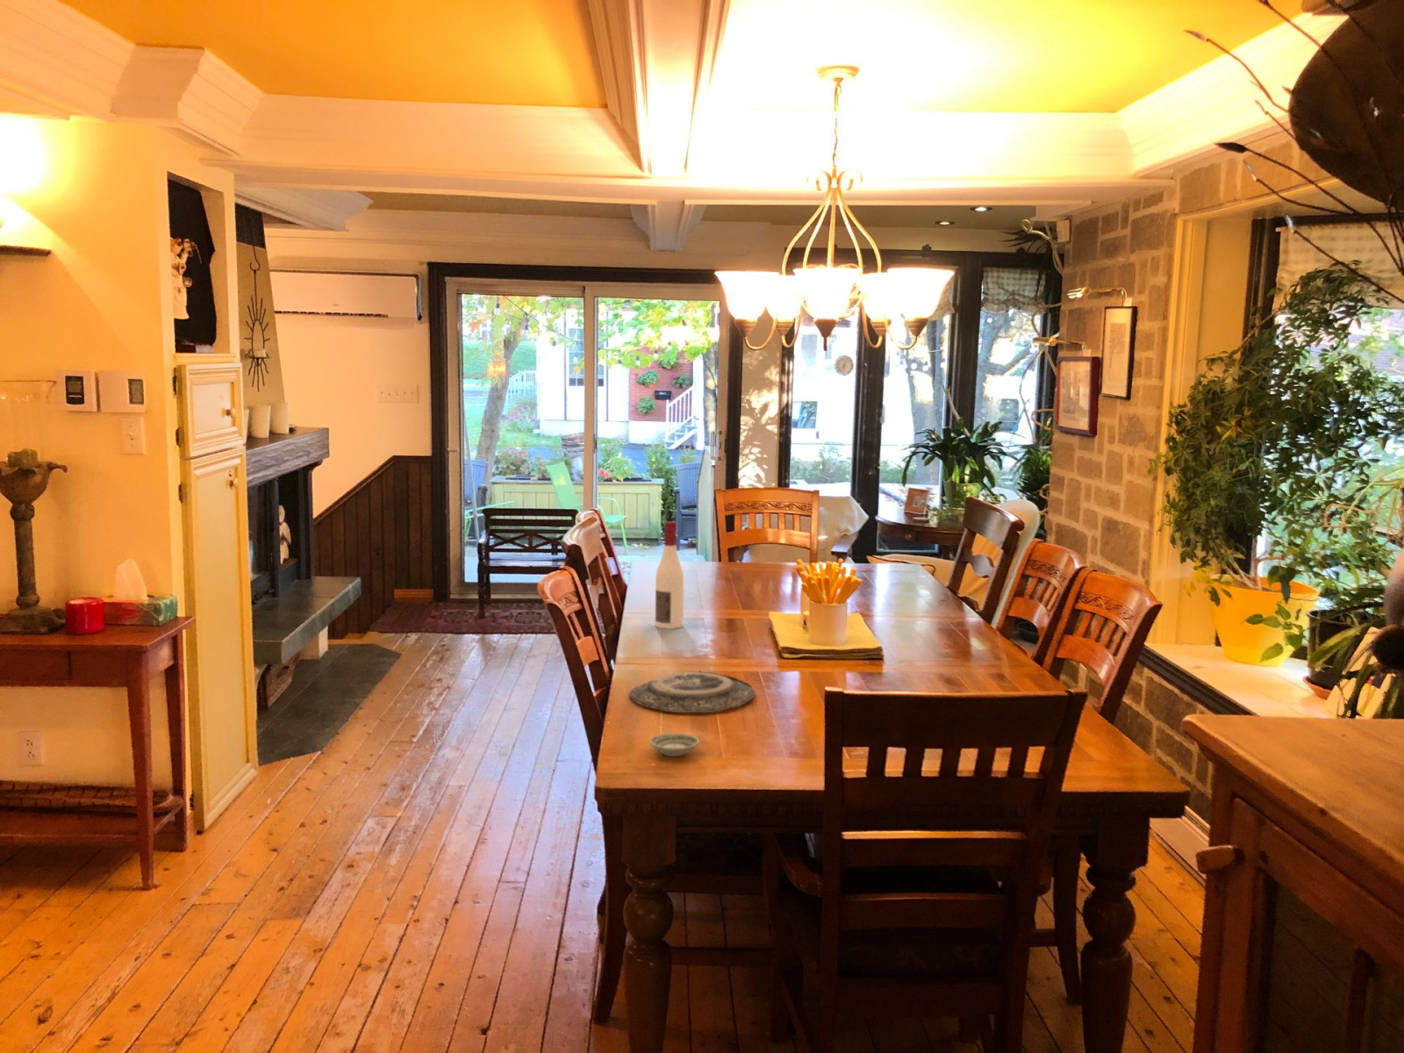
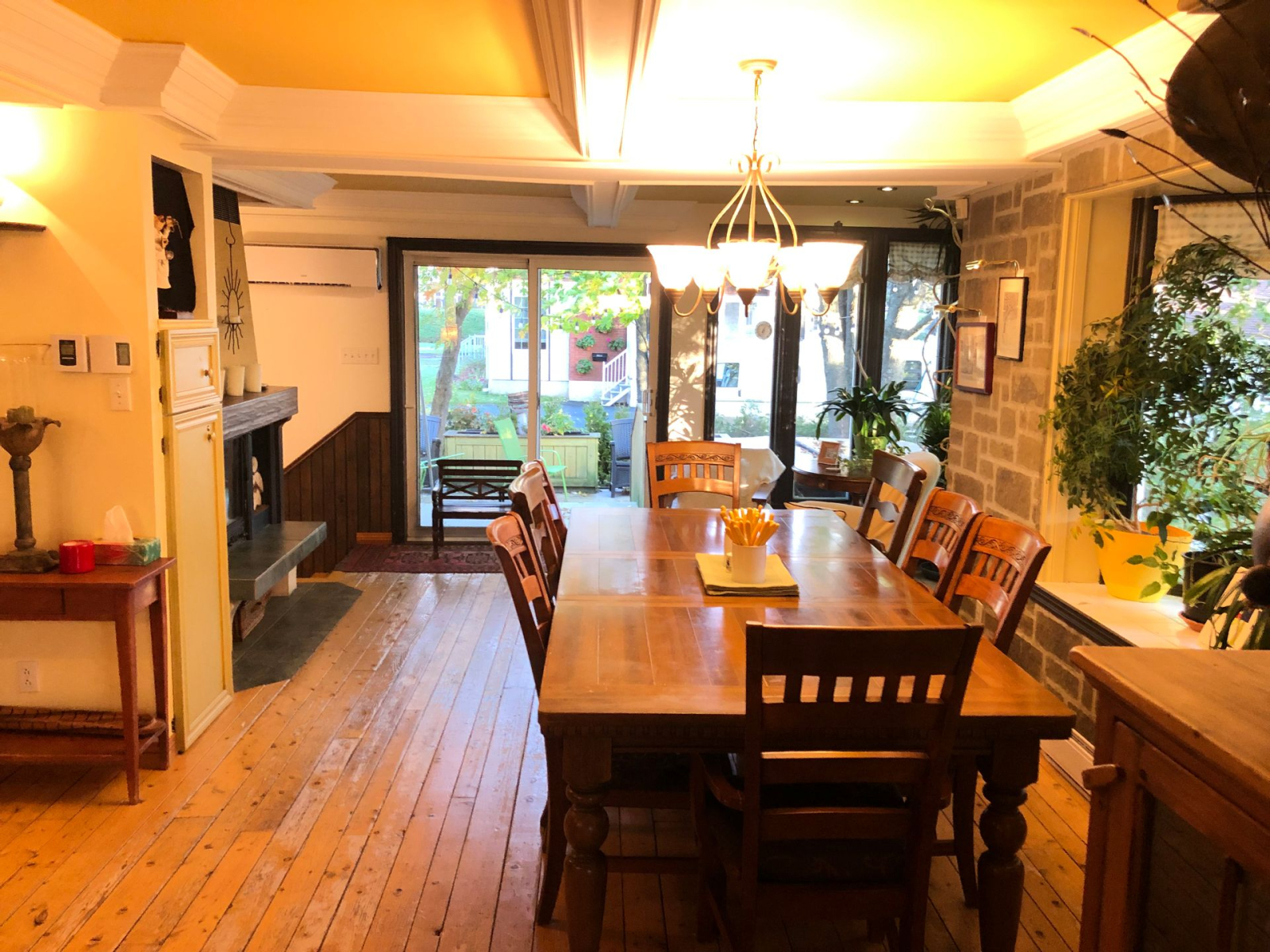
- plate [628,669,755,713]
- saucer [649,732,700,758]
- alcohol [654,520,684,630]
